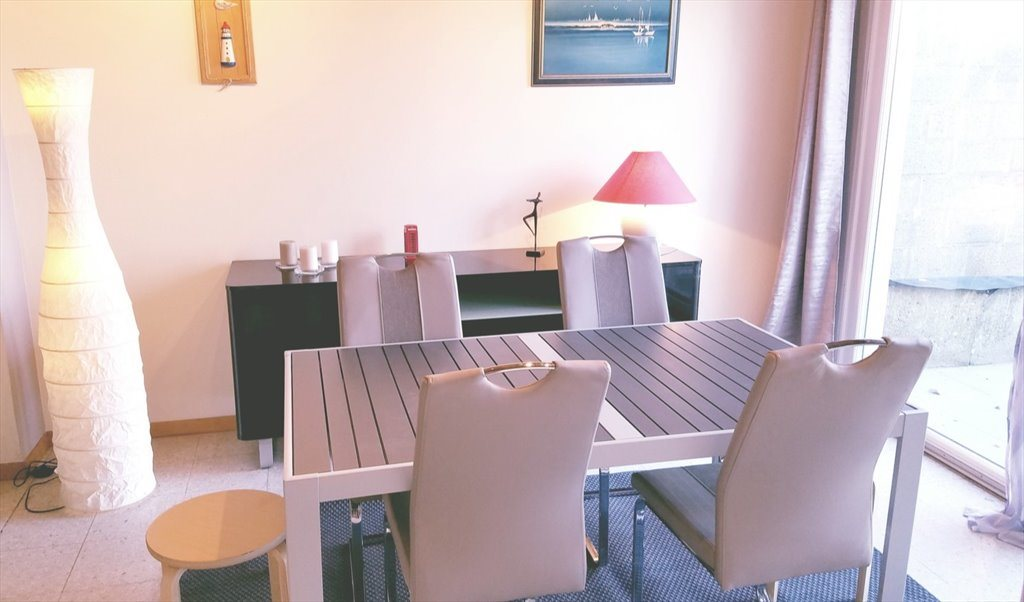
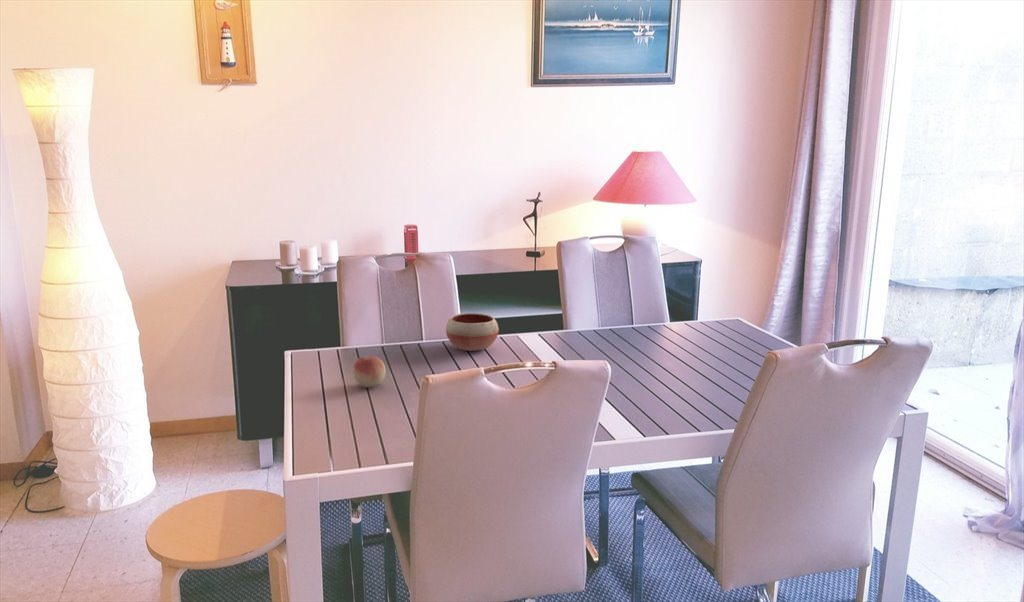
+ bowl [445,312,500,352]
+ fruit [352,356,387,388]
